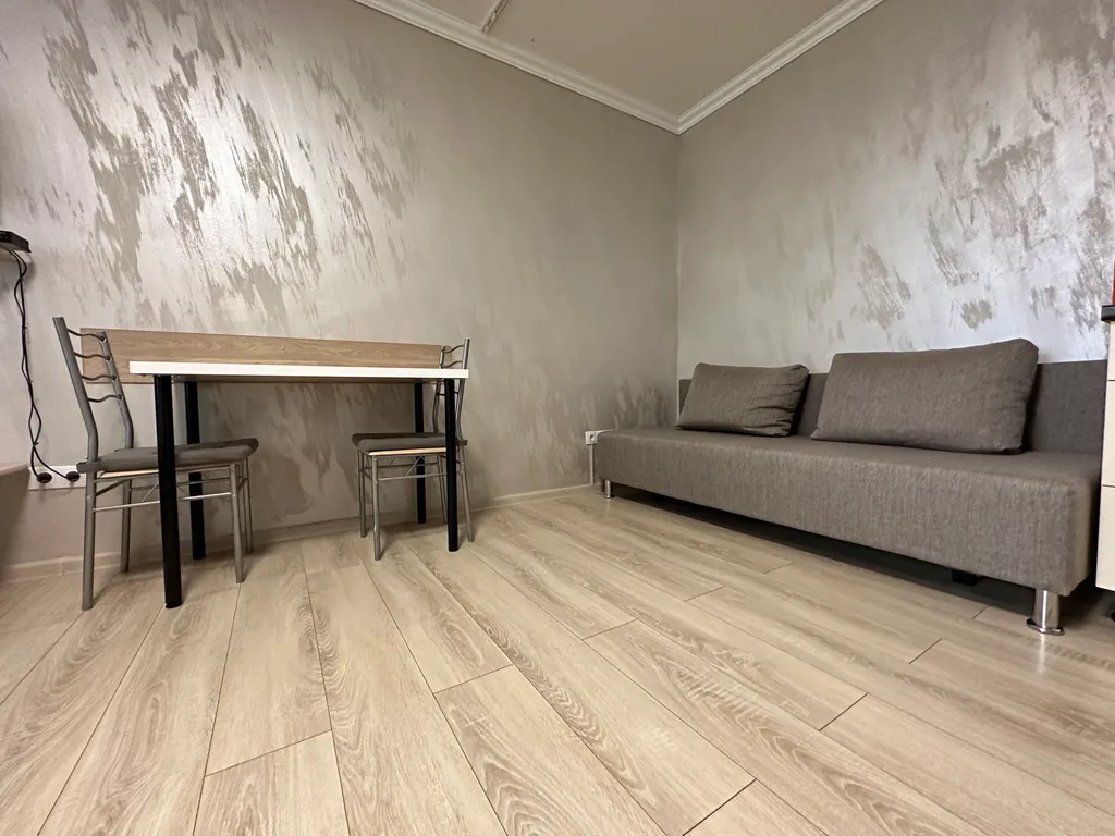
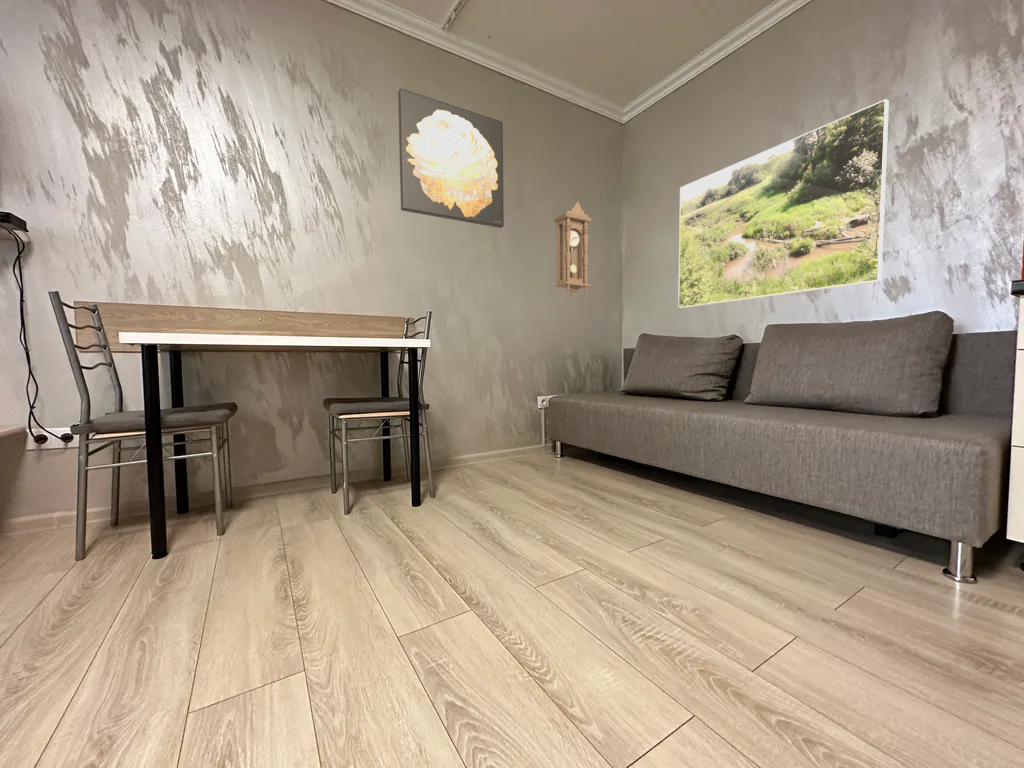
+ wall art [397,87,505,229]
+ pendulum clock [552,201,593,298]
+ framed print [677,98,890,309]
